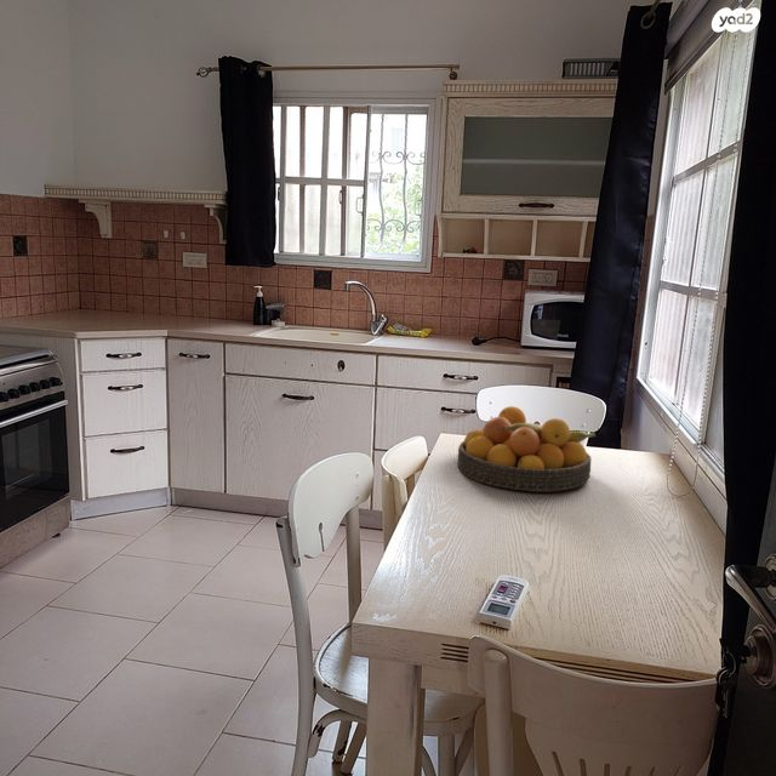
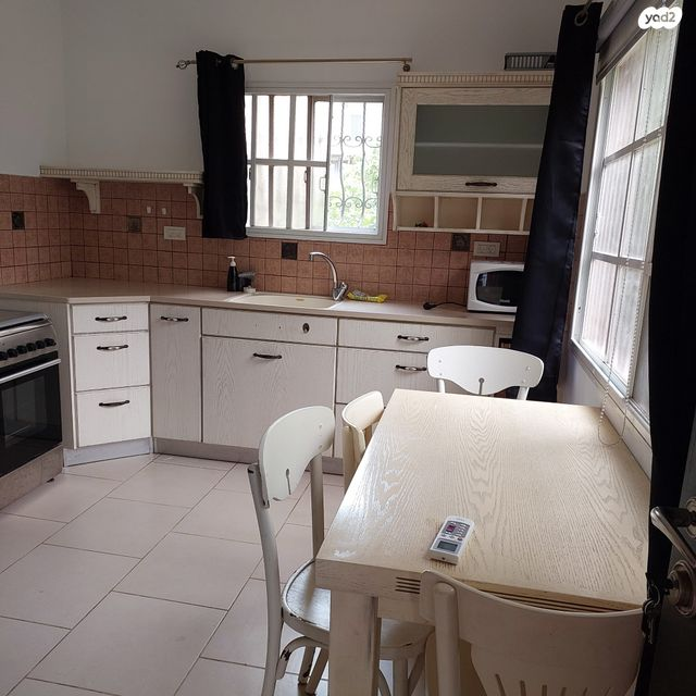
- fruit bowl [456,405,597,492]
